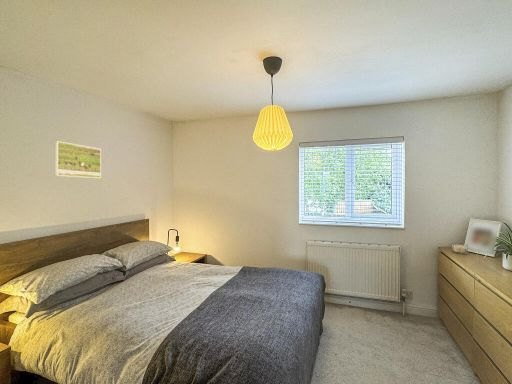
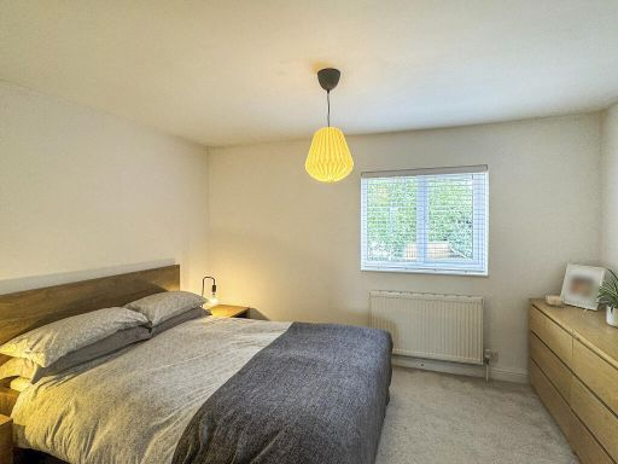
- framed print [54,140,102,179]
